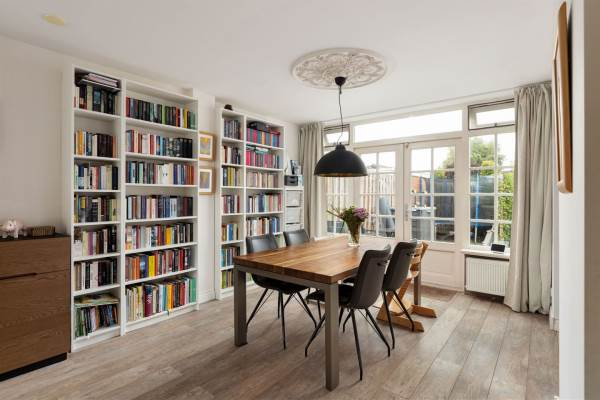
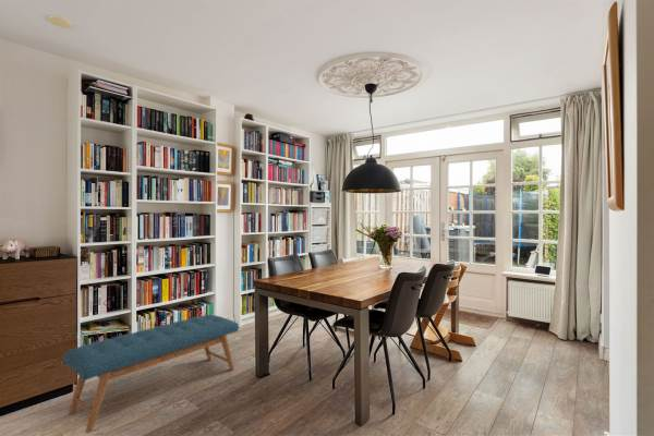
+ bench [62,314,240,434]
